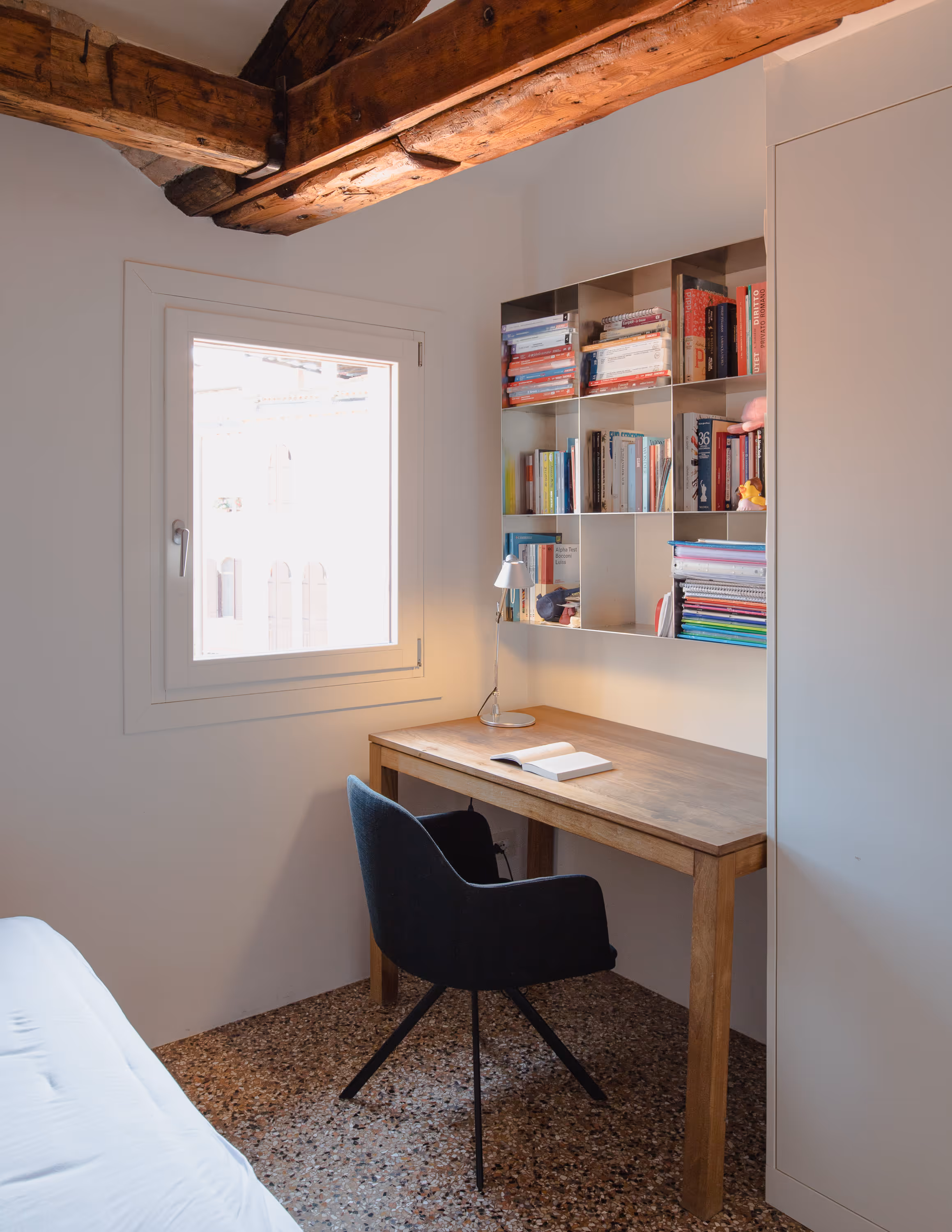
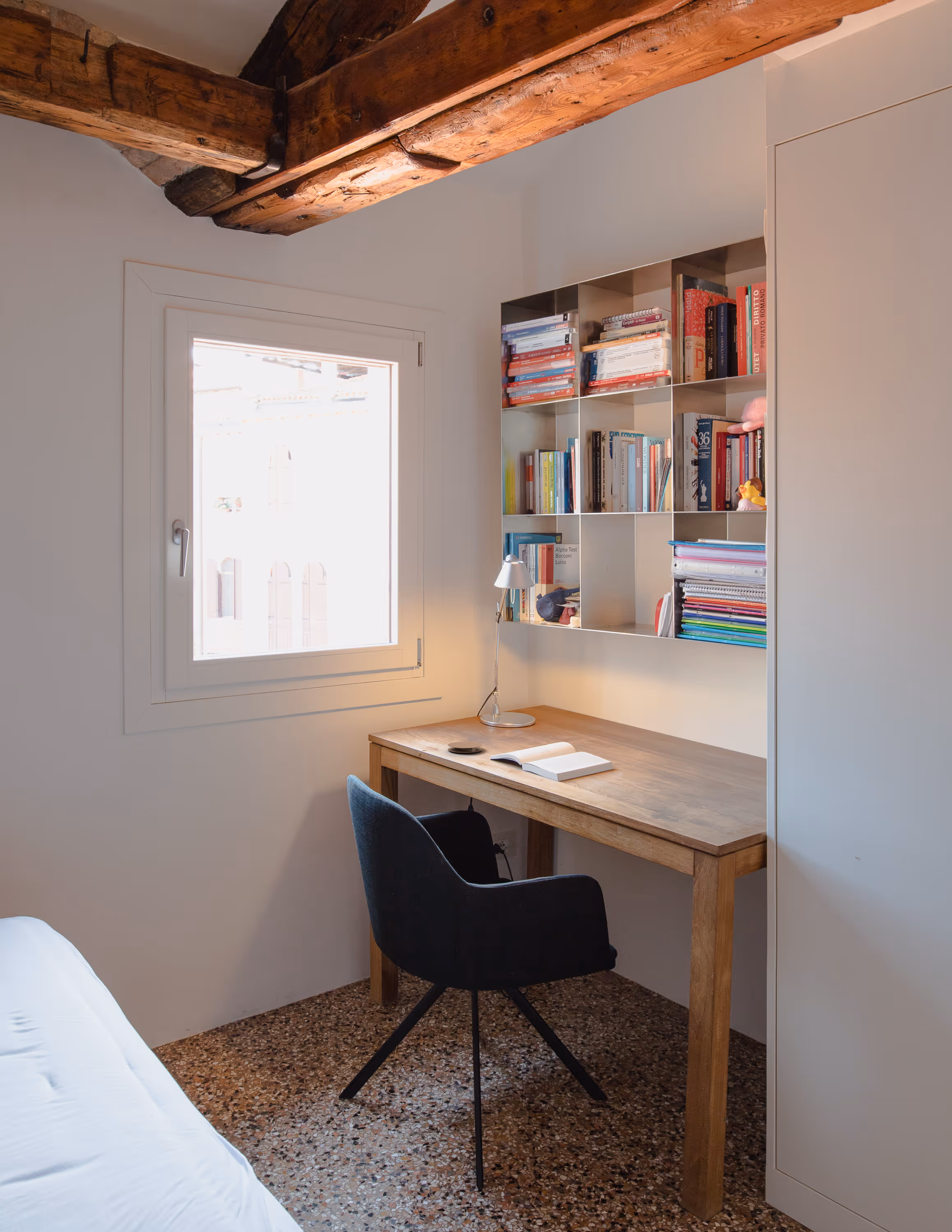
+ coaster [447,741,483,753]
